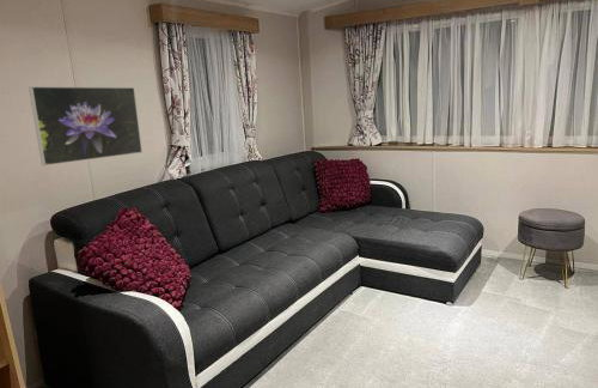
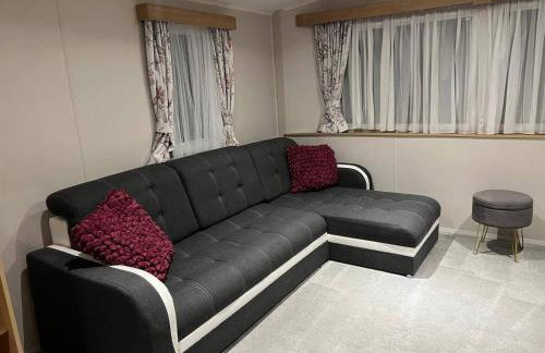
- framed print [28,85,144,166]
